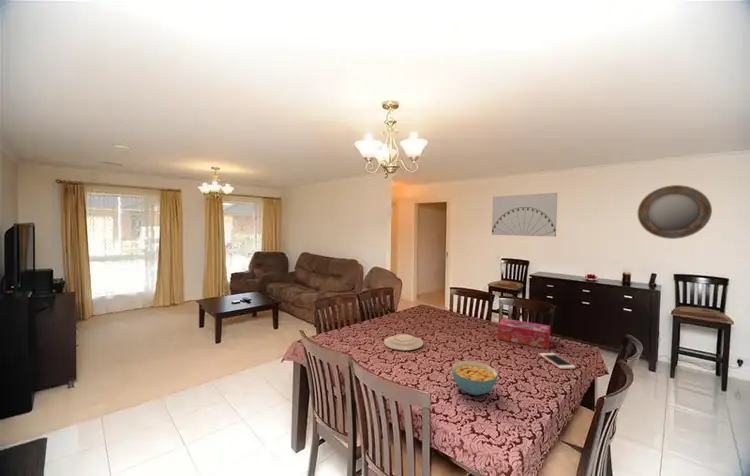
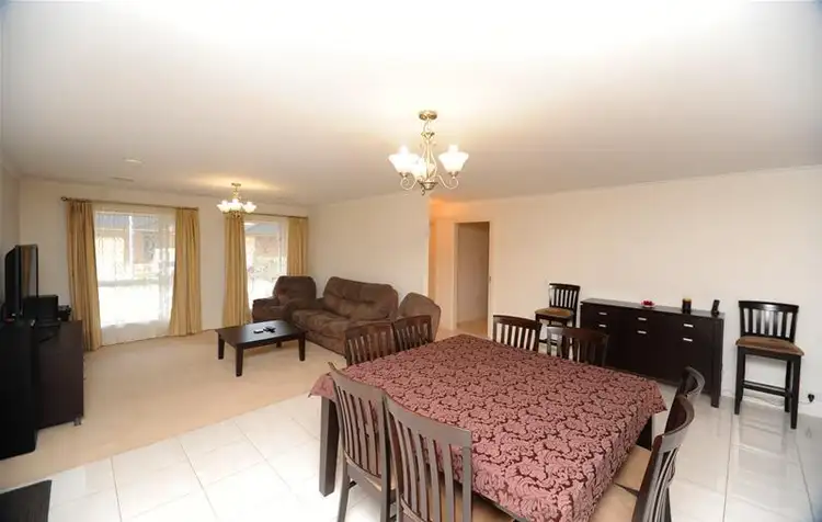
- plate [383,333,424,351]
- tissue box [497,317,551,350]
- home mirror [637,184,713,240]
- wall art [491,192,558,238]
- cereal bowl [451,360,499,396]
- cell phone [538,352,577,370]
